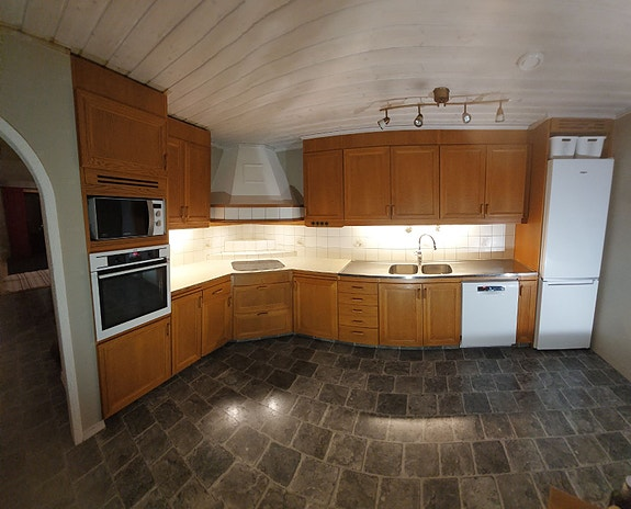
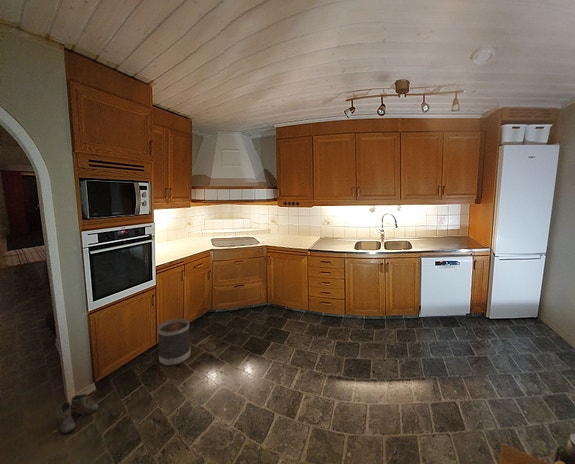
+ wastebasket [156,318,192,367]
+ boots [50,393,100,434]
